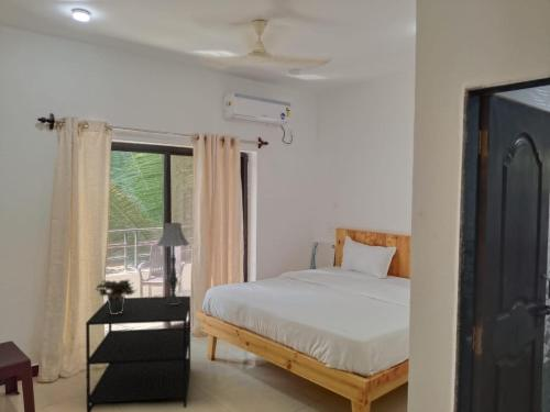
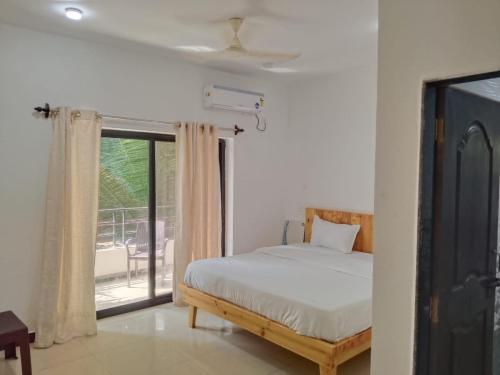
- potted plant [94,278,138,314]
- table lamp [156,222,190,304]
- side table [85,296,191,412]
